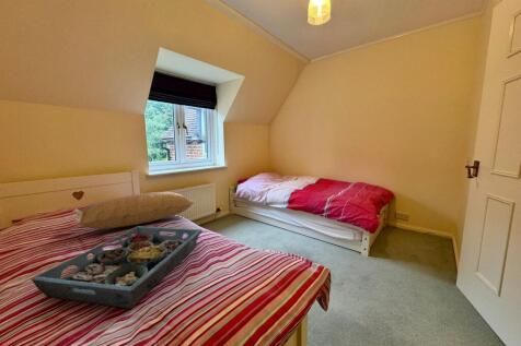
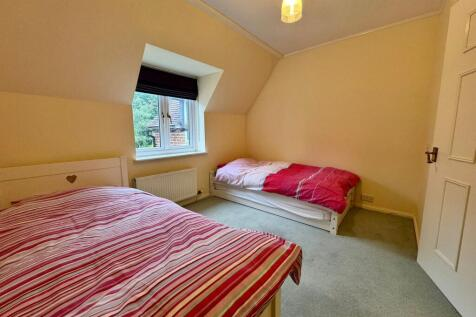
- serving tray [31,225,204,309]
- pillow [72,191,196,230]
